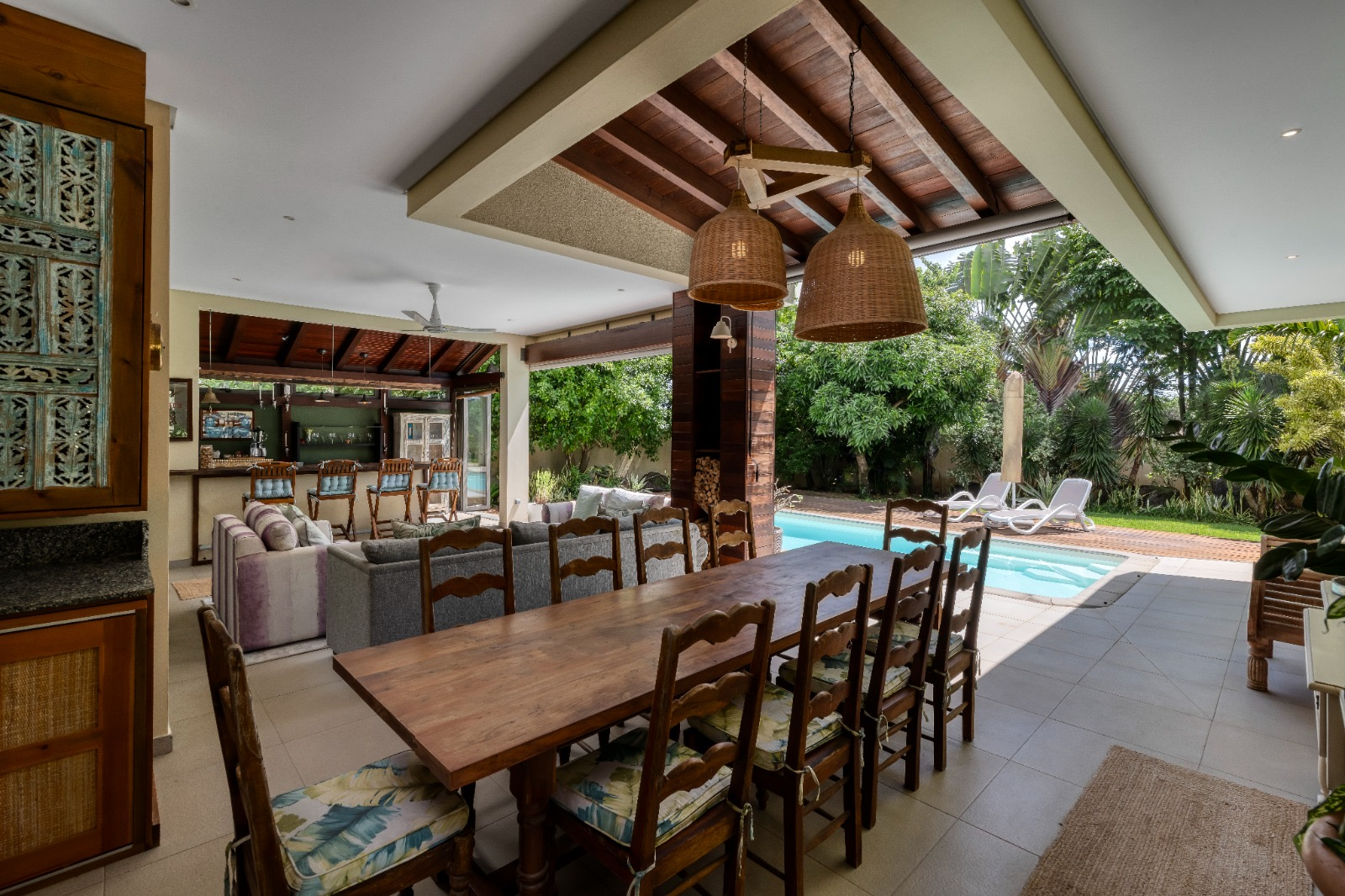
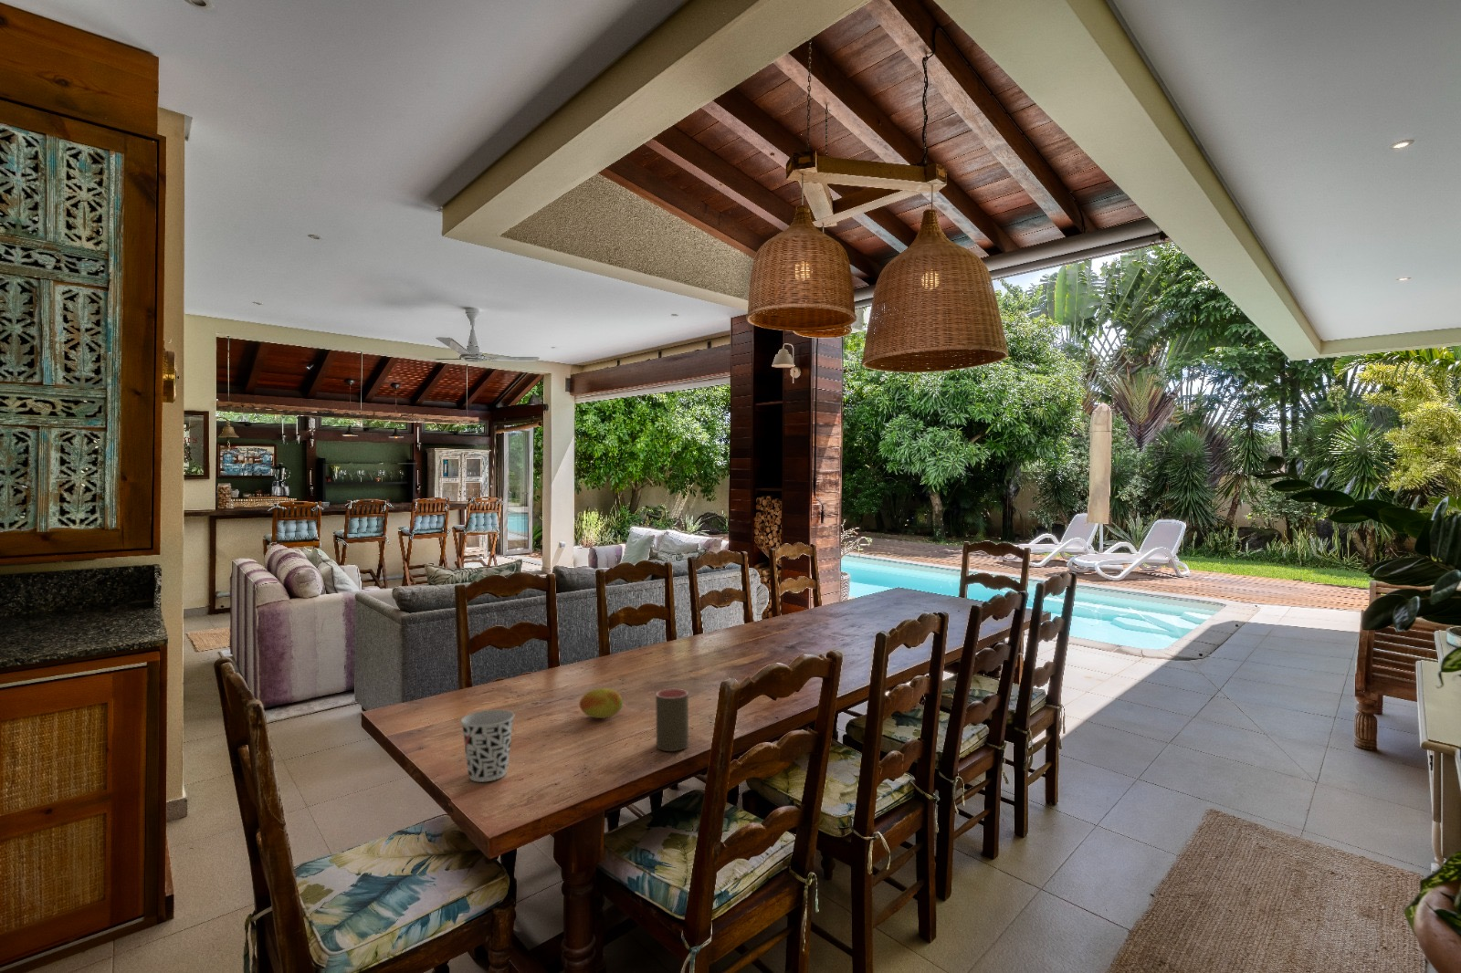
+ cup [459,709,515,783]
+ fruit [578,687,624,719]
+ cup [655,688,690,753]
